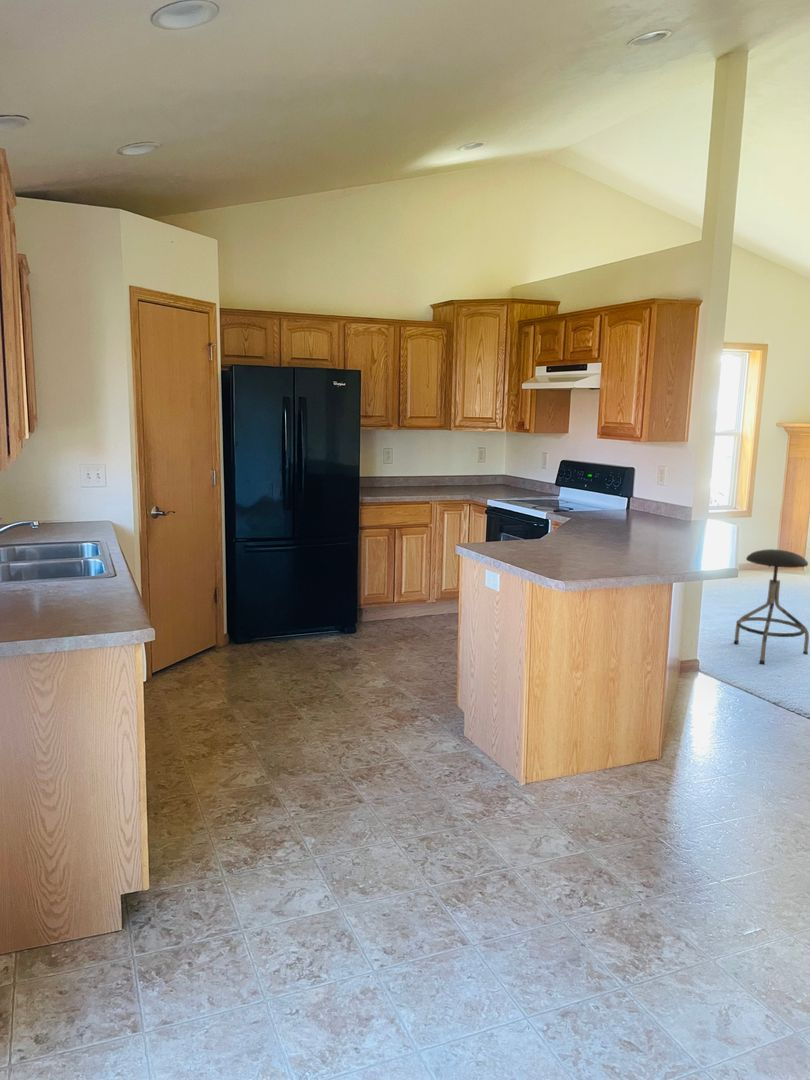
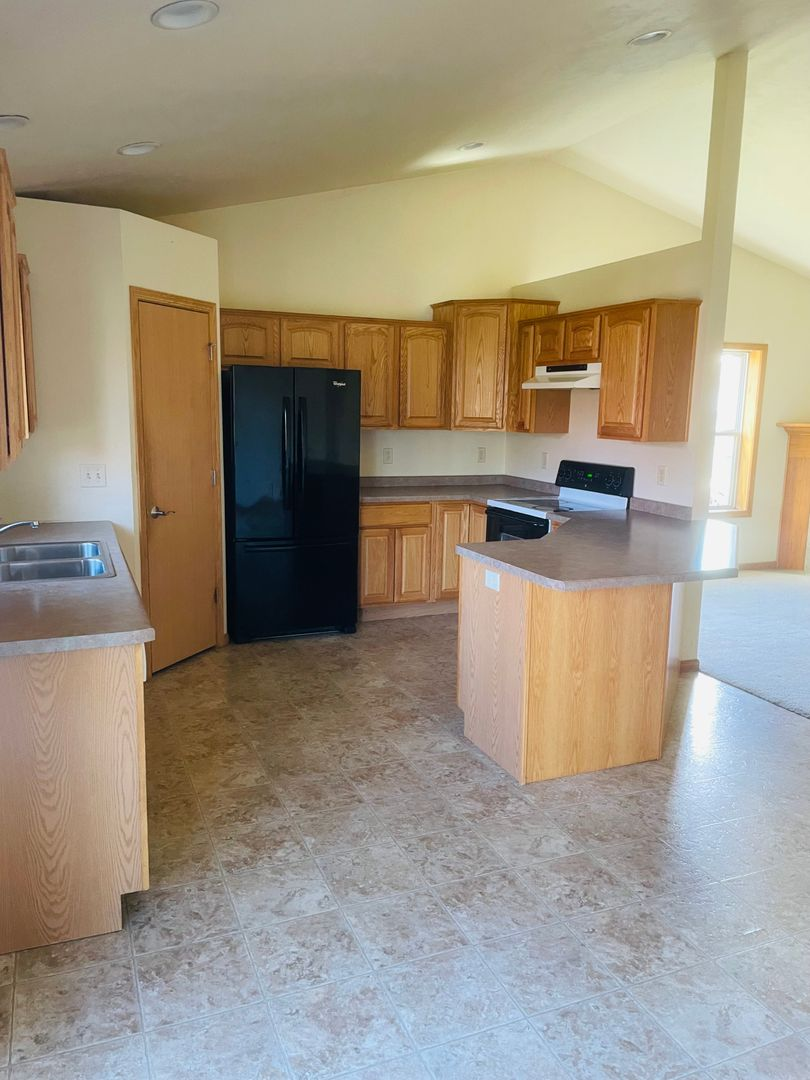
- stool [733,548,810,665]
